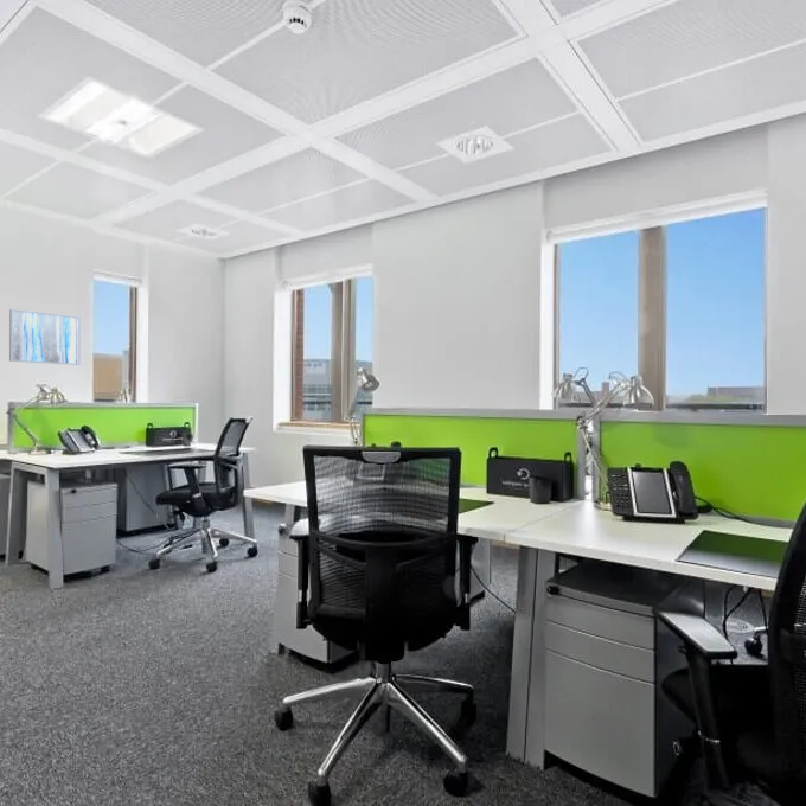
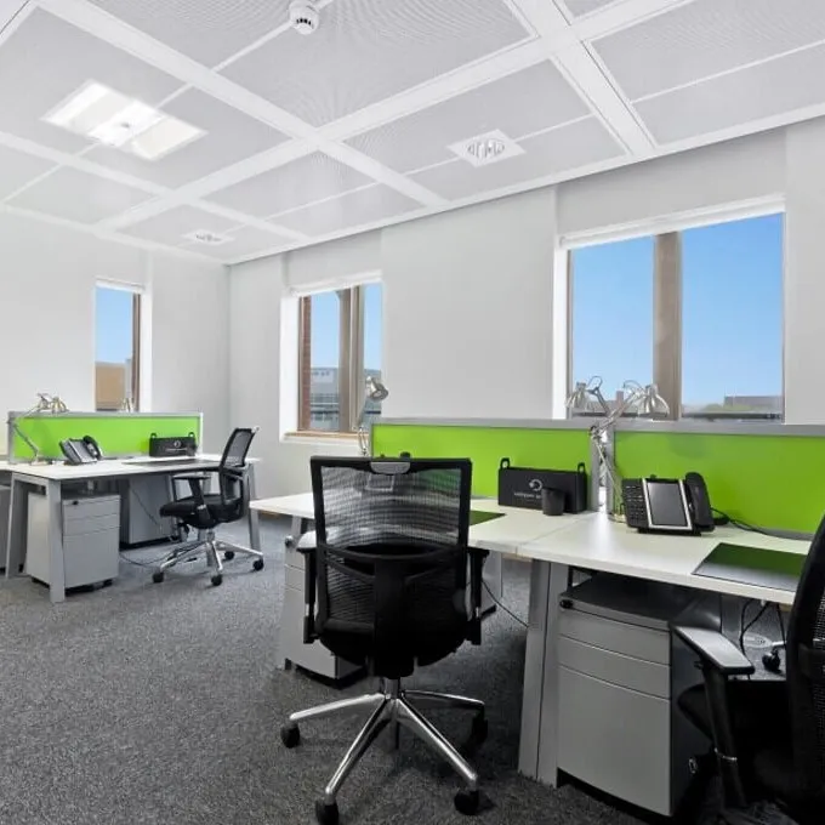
- wall art [8,308,82,366]
